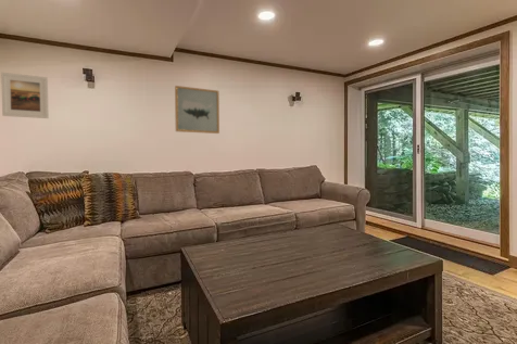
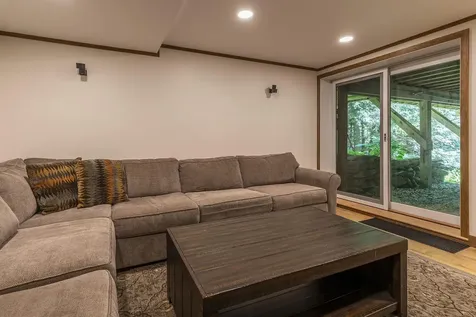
- wall art [174,85,220,135]
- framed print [0,72,50,119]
